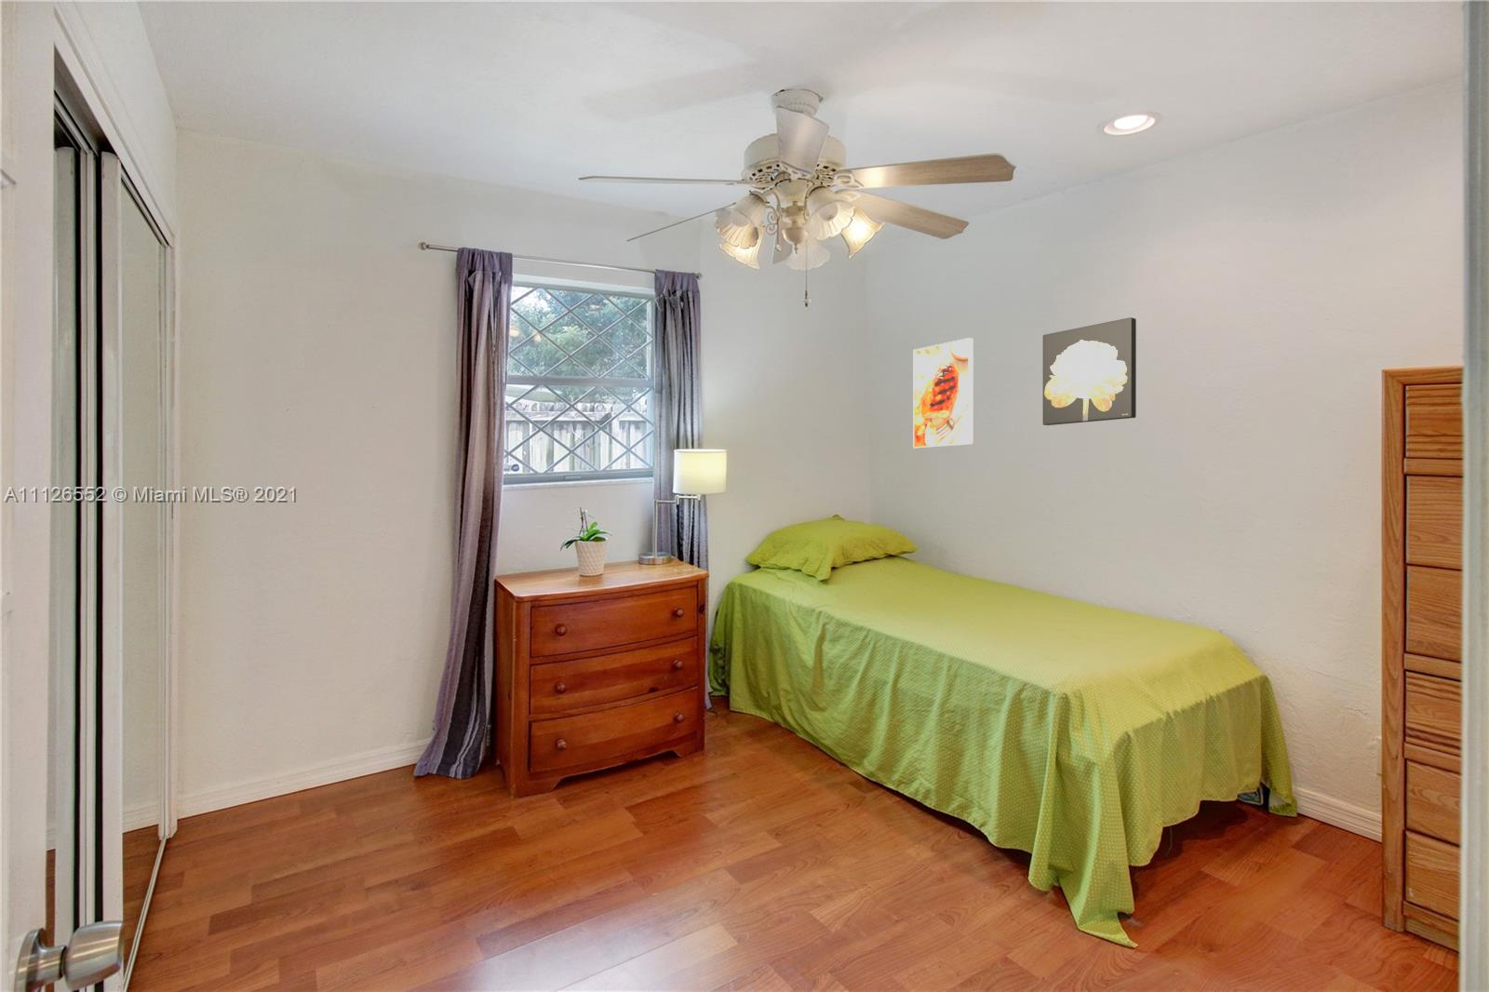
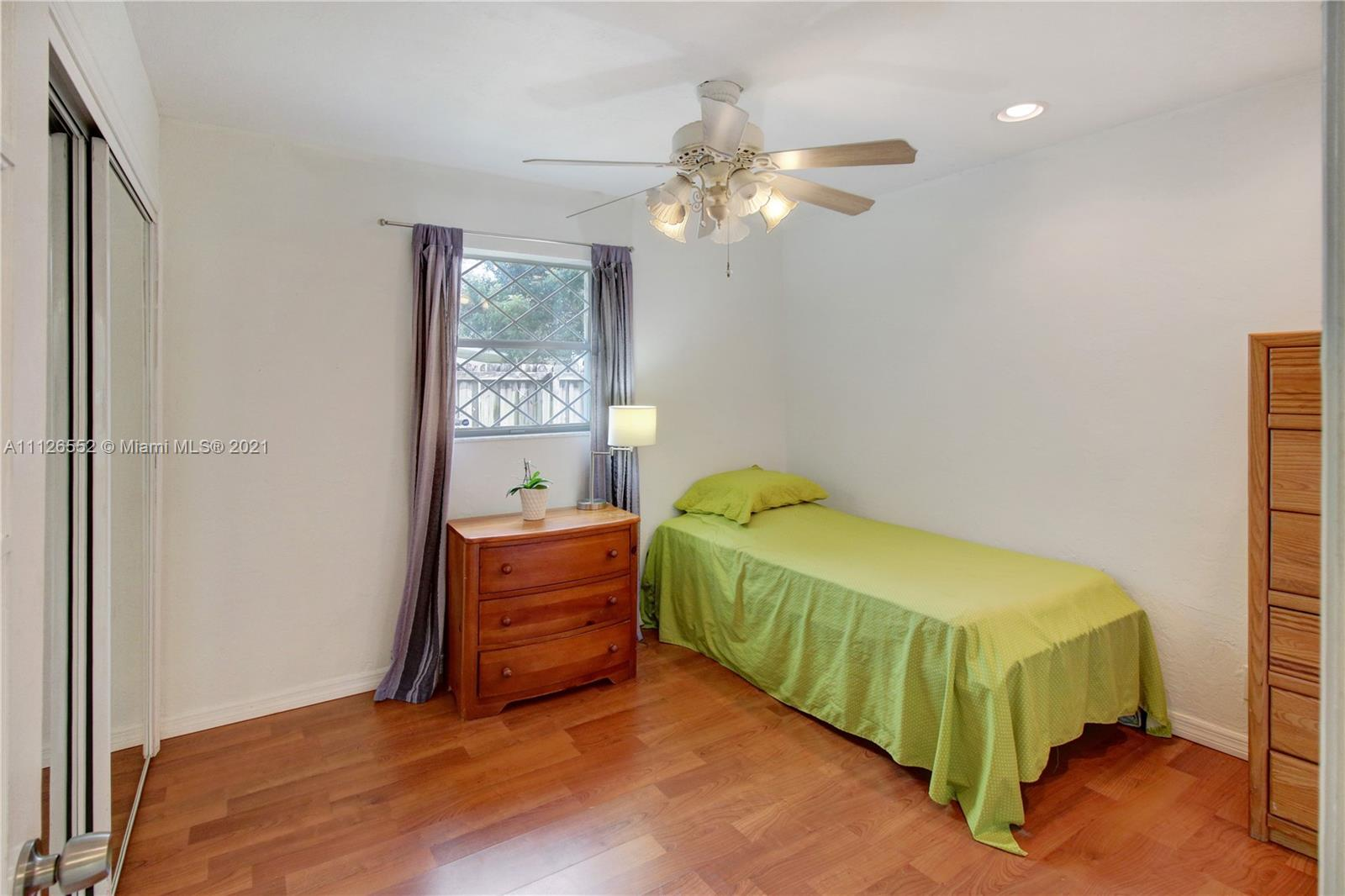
- wall art [1043,317,1137,426]
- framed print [913,337,974,450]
